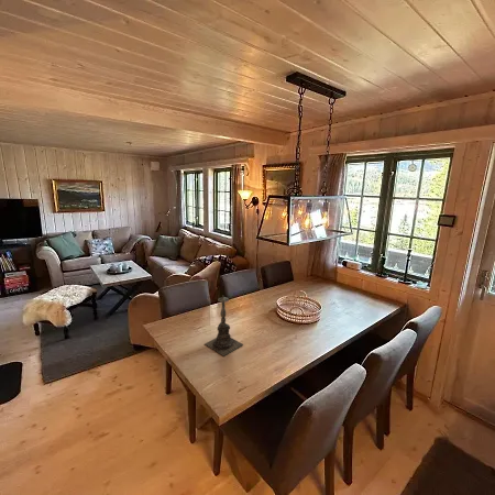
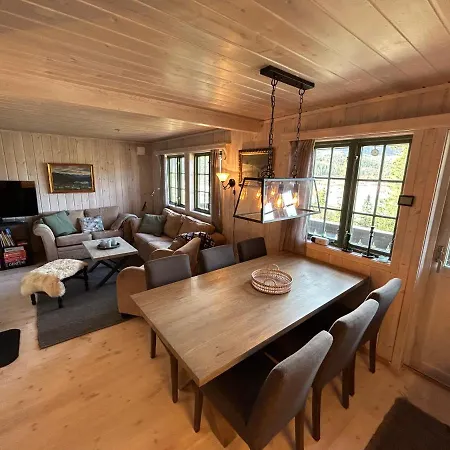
- candle holder [204,296,244,358]
